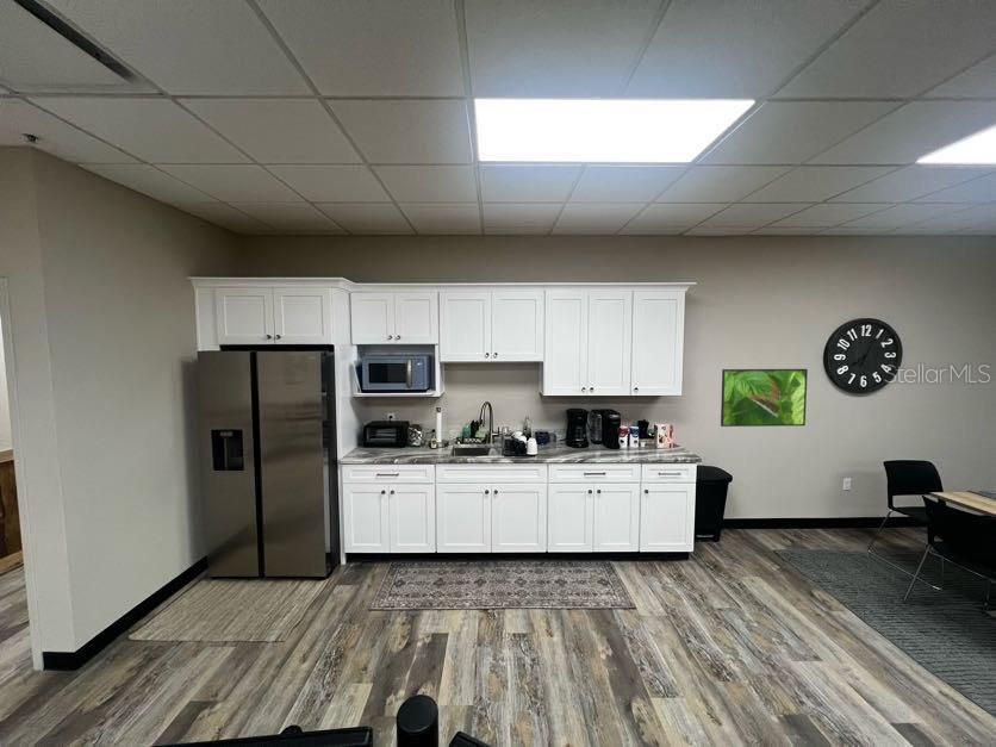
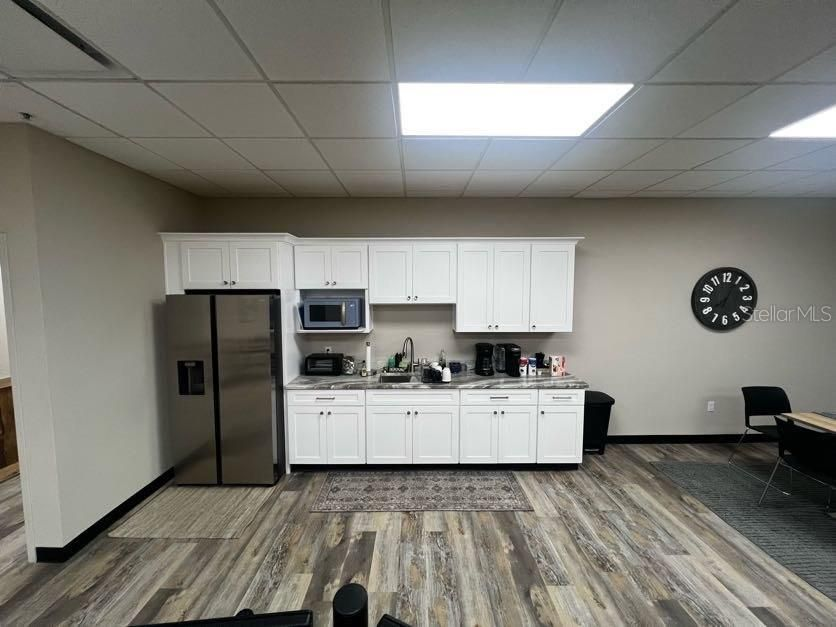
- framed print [720,368,809,428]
